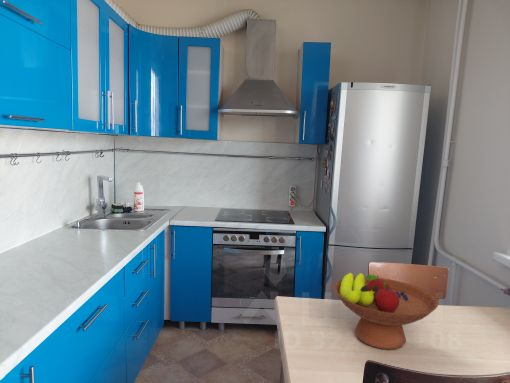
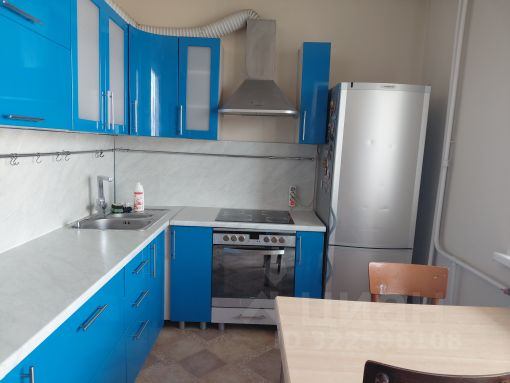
- fruit bowl [332,272,439,351]
